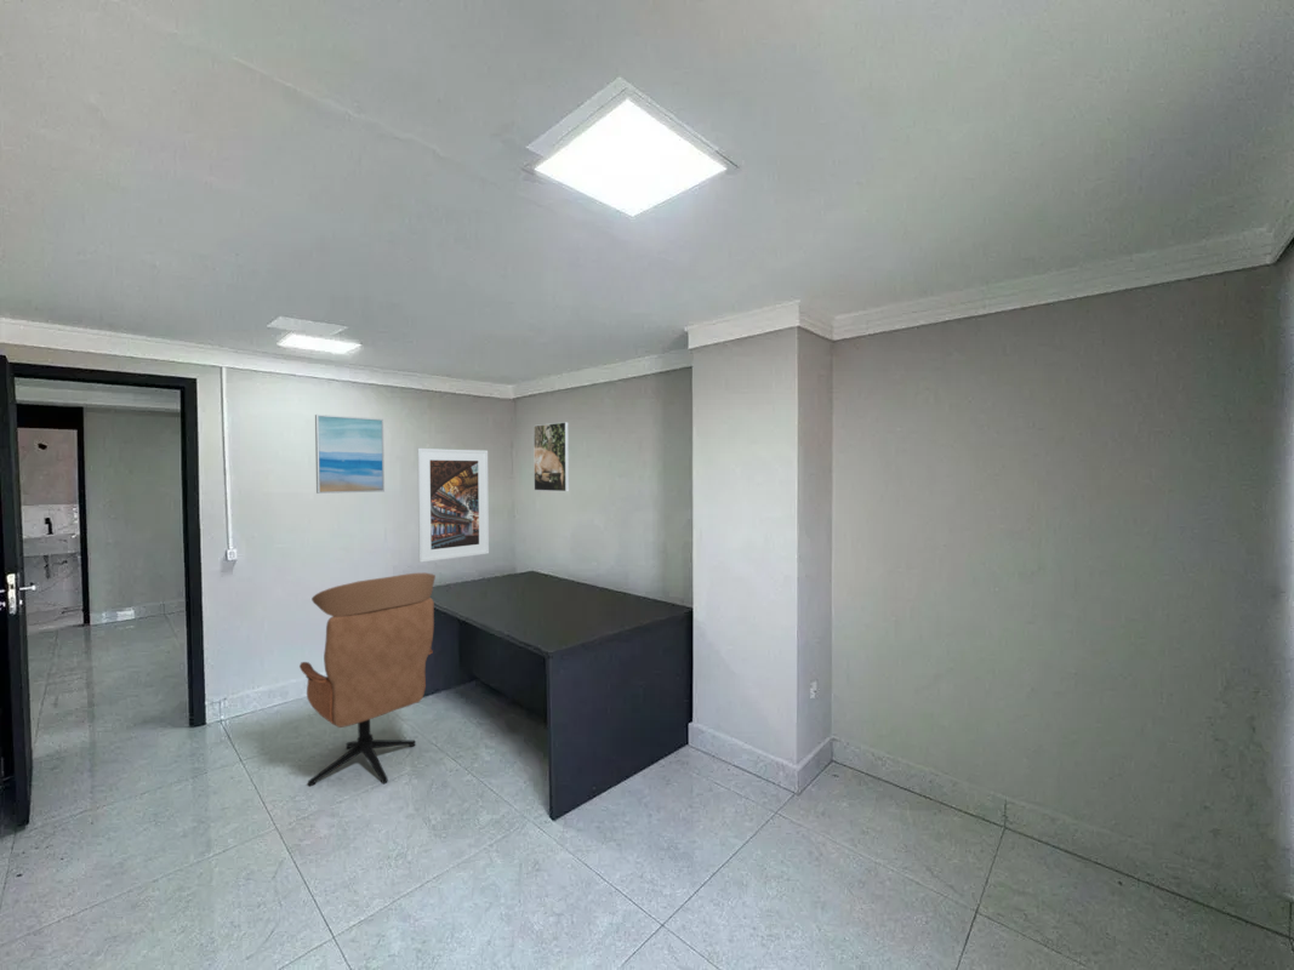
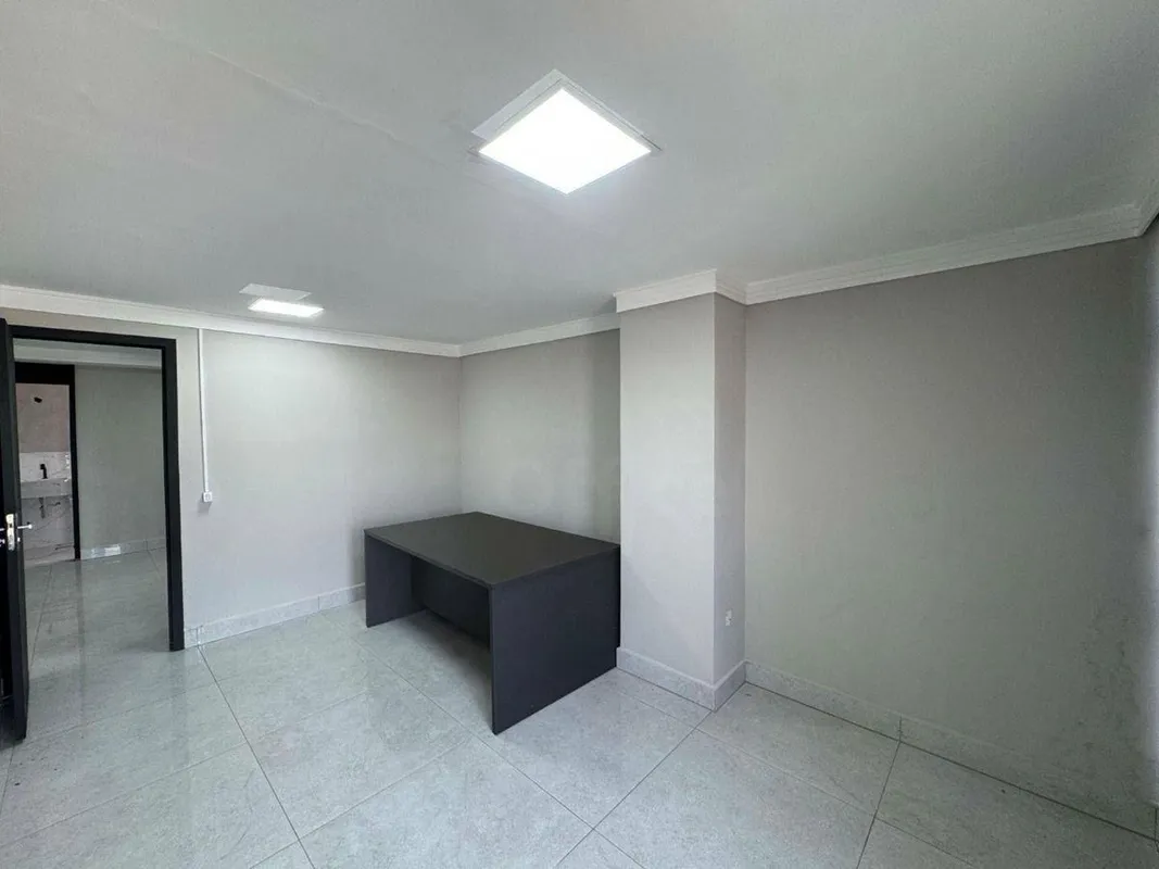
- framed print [416,447,490,564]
- office chair [298,572,437,787]
- wall art [314,413,386,495]
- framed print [532,421,570,492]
